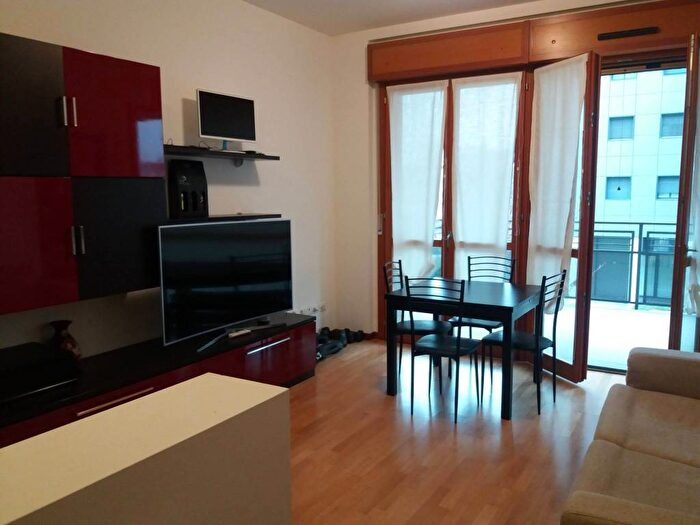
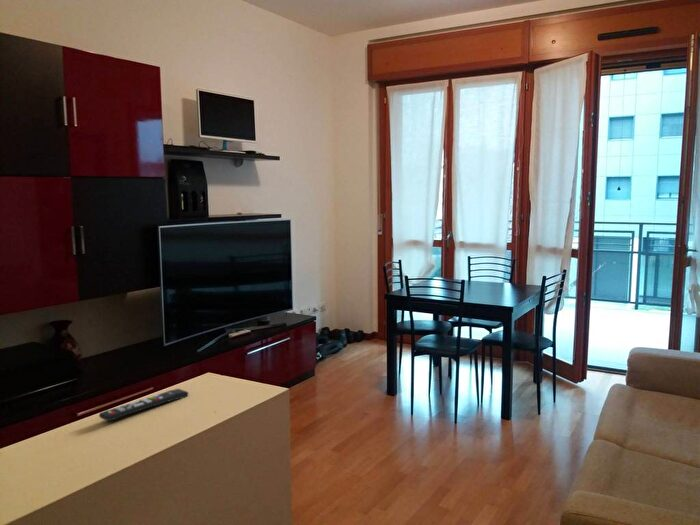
+ remote control [98,388,189,422]
